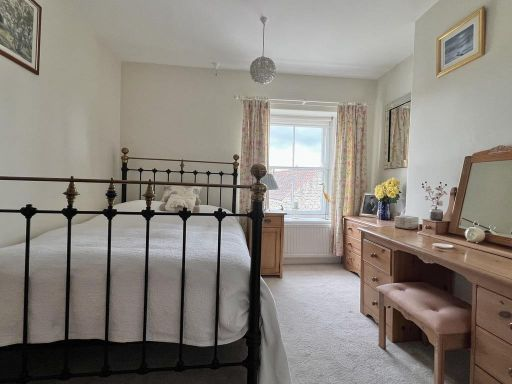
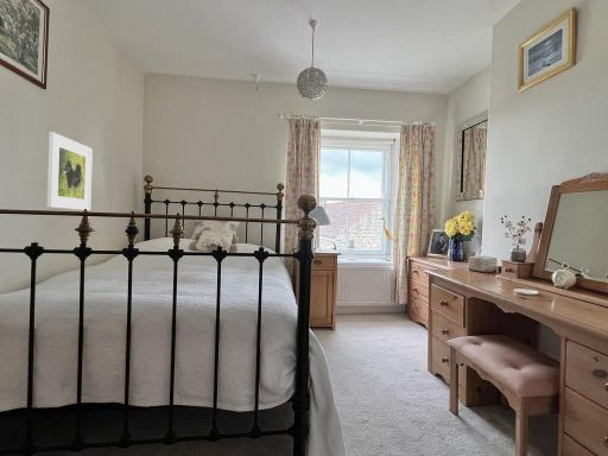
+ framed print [46,131,94,211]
